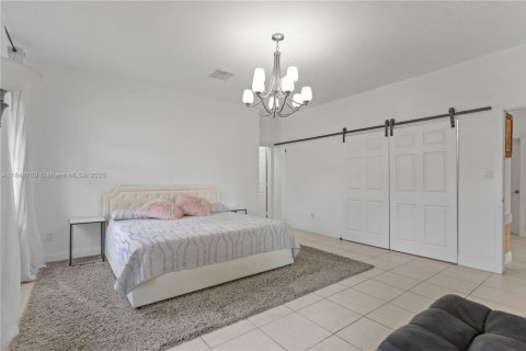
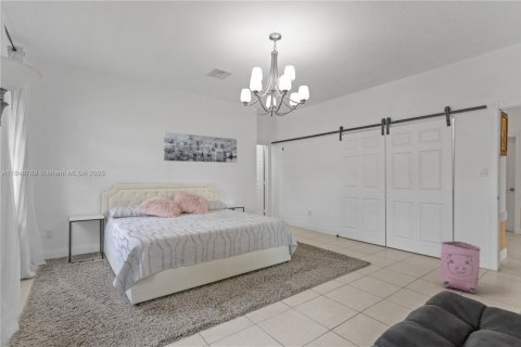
+ bag [440,240,481,295]
+ wall art [163,131,238,164]
